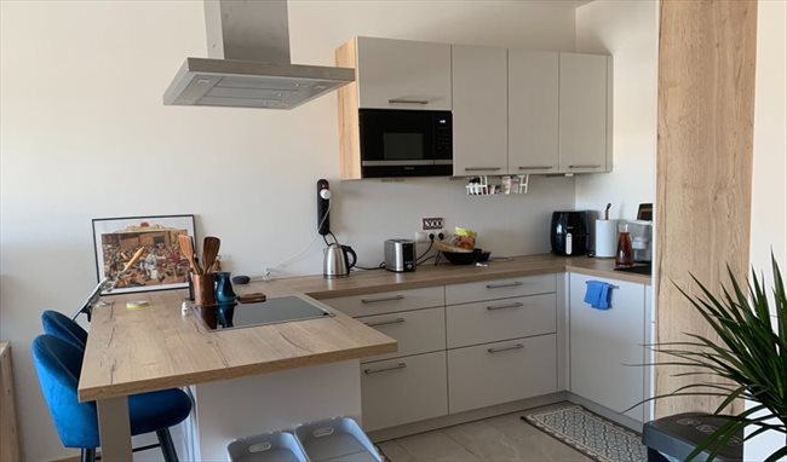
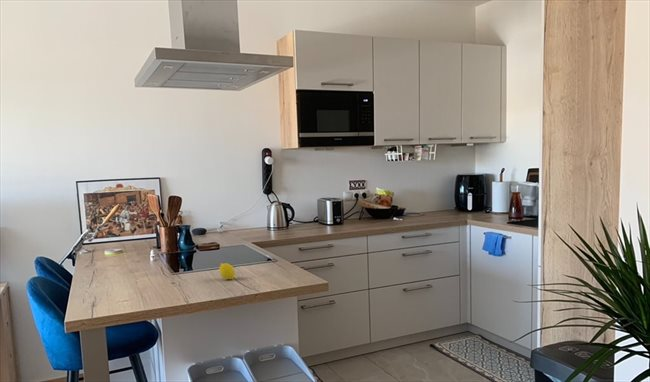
+ fruit [218,262,236,280]
